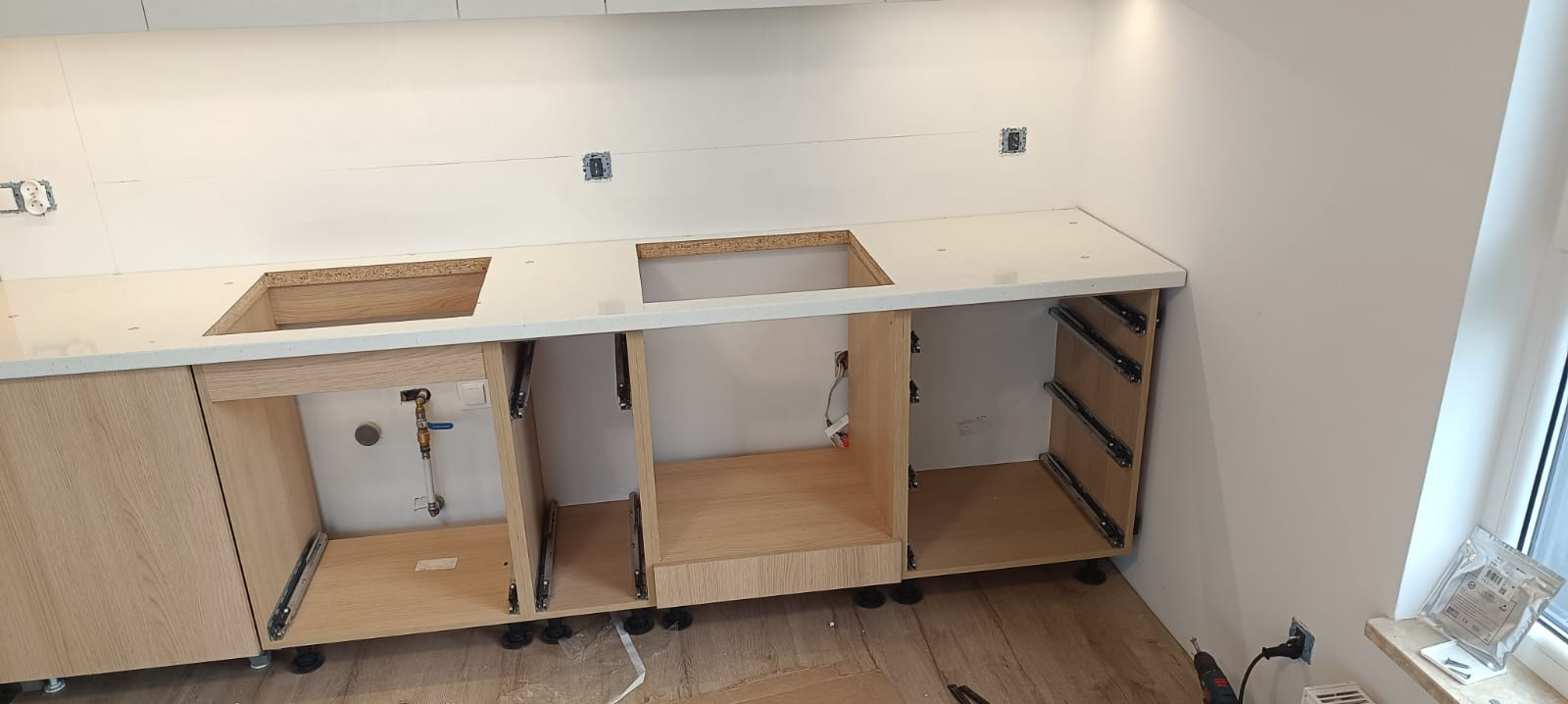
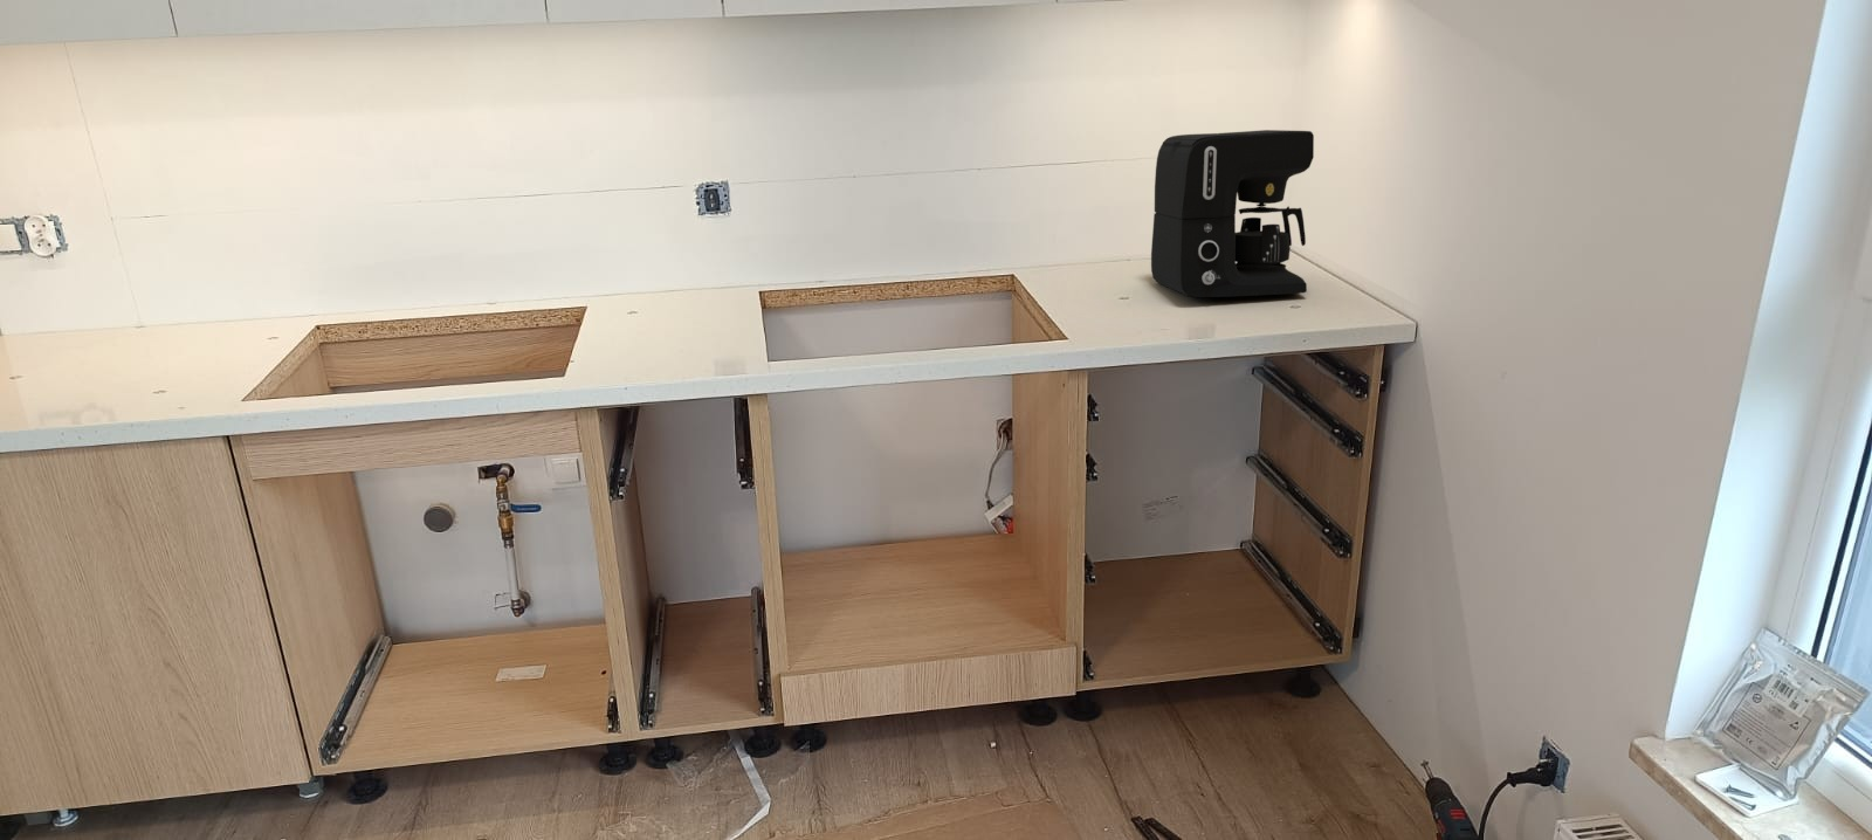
+ coffee maker [1150,129,1316,298]
